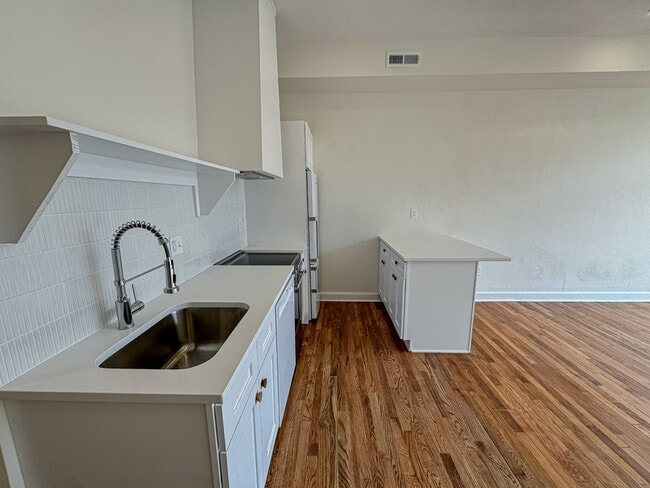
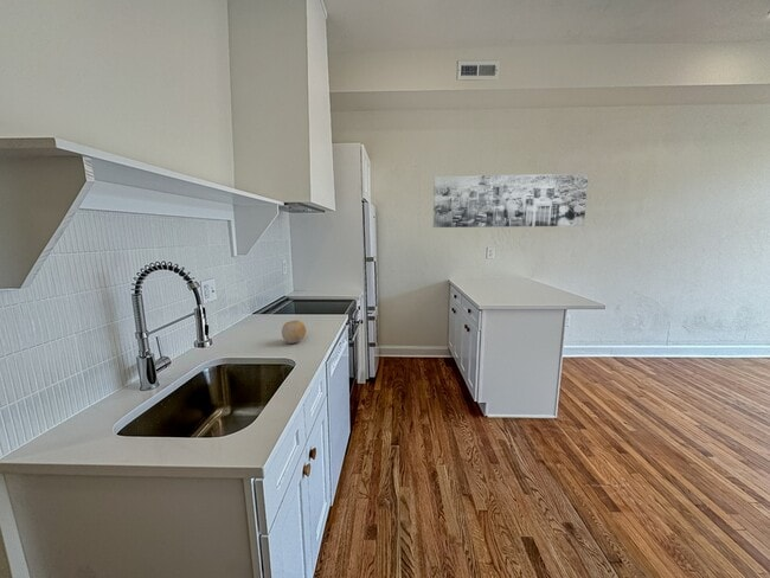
+ wall art [432,173,590,229]
+ fruit [281,320,307,345]
